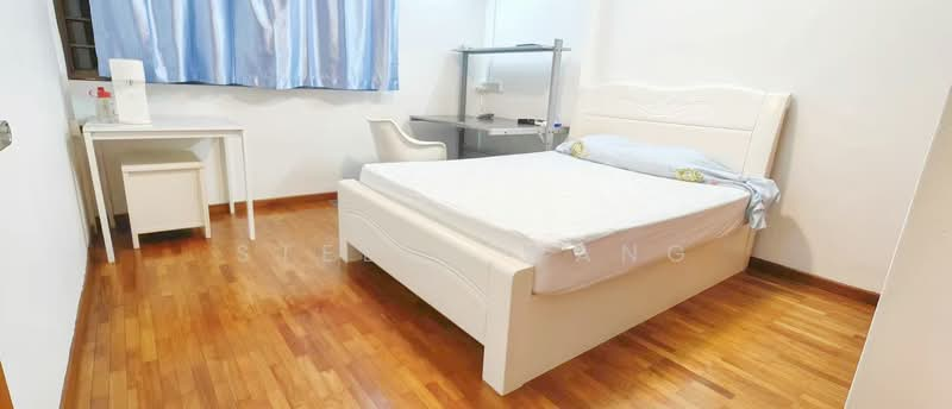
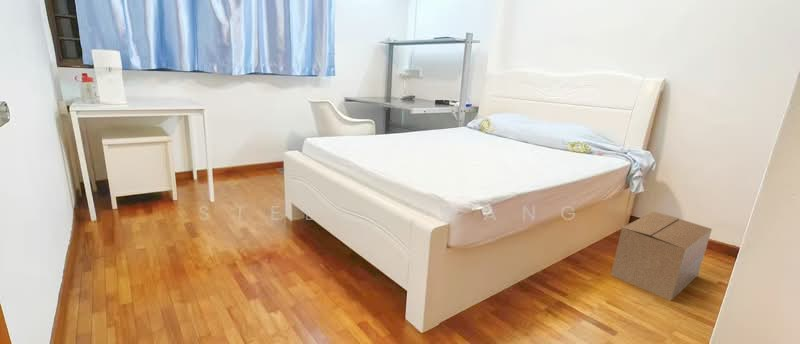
+ cardboard box [610,211,713,302]
